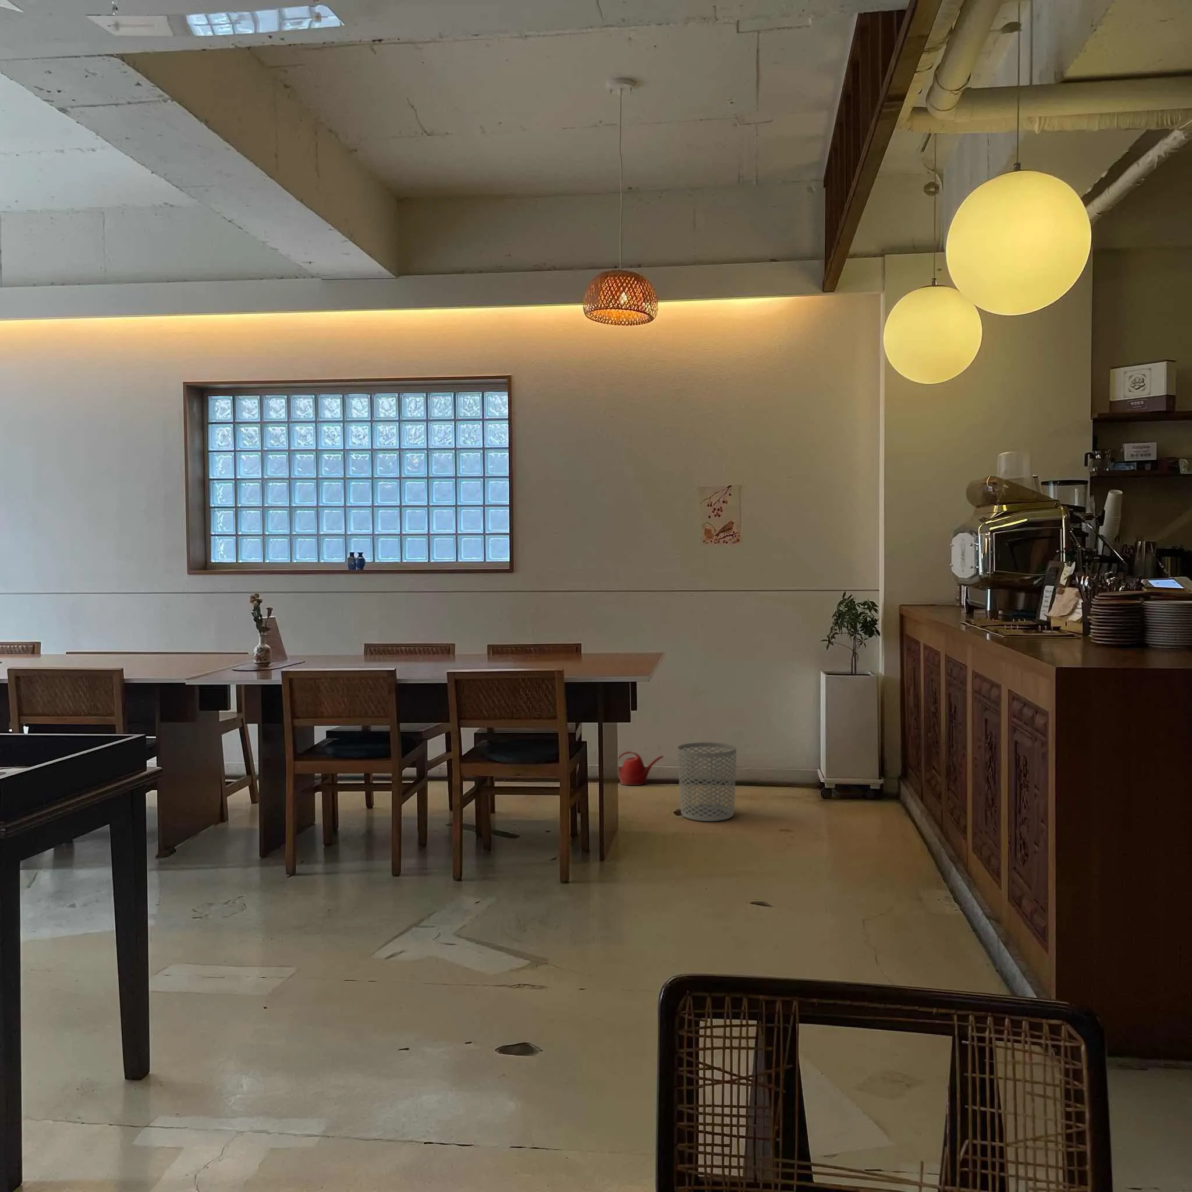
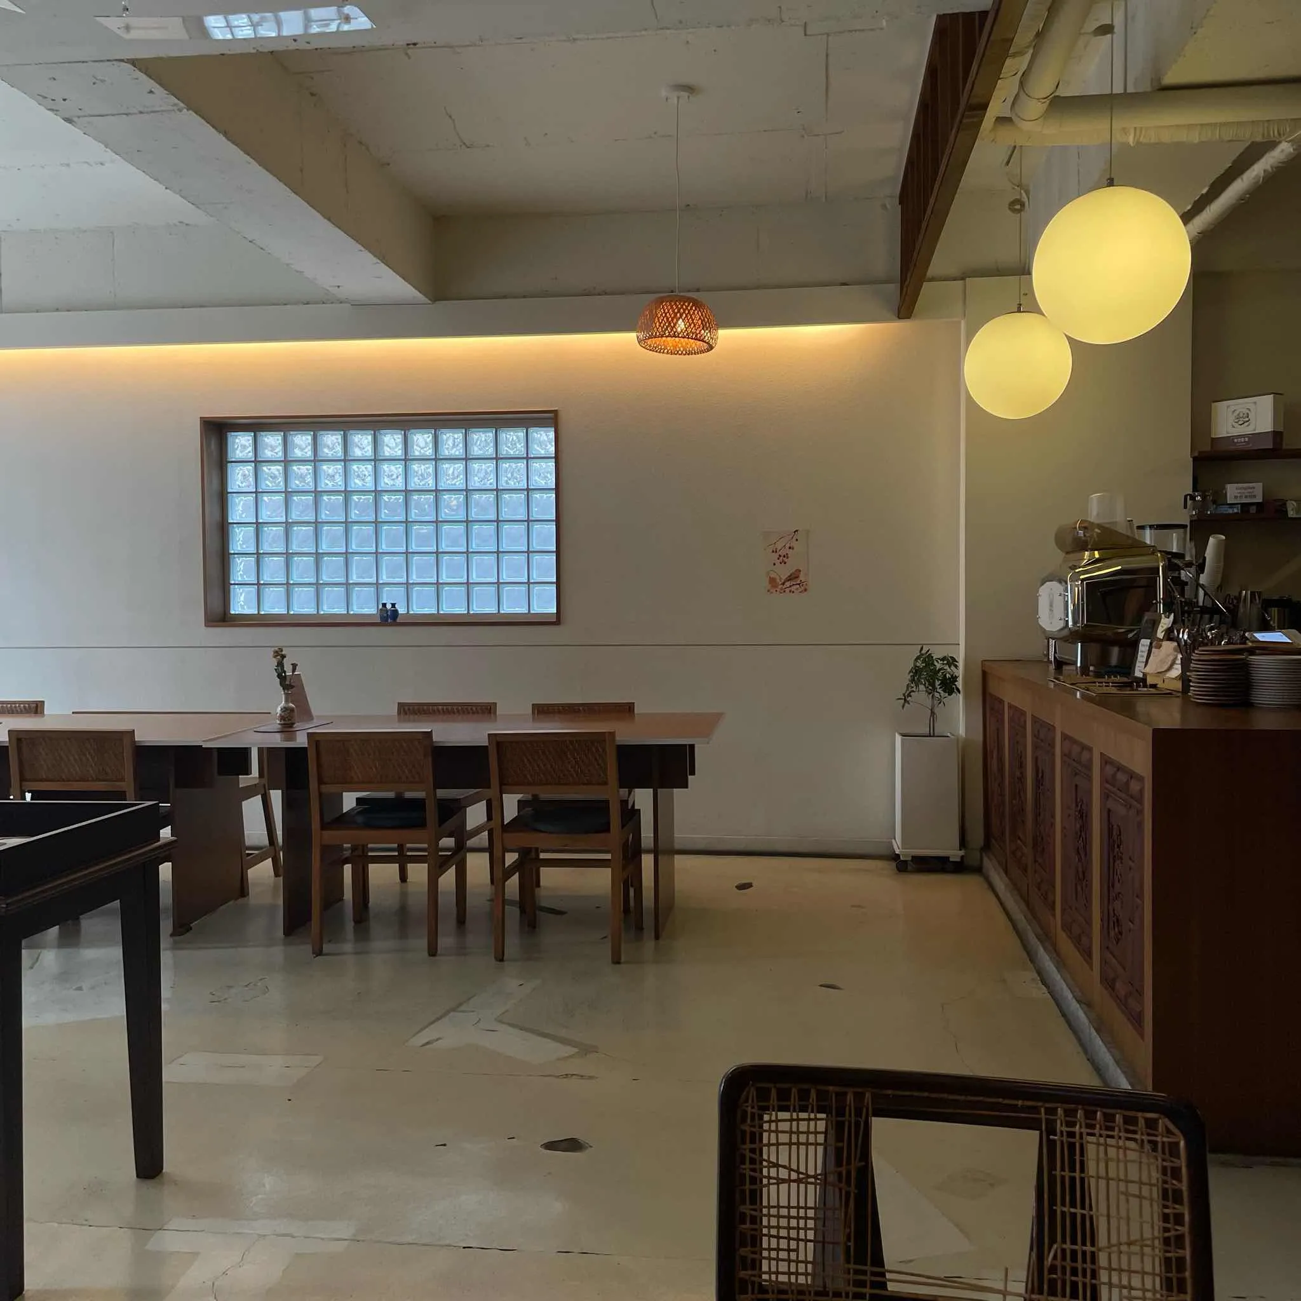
- watering can [618,751,665,786]
- waste bin [677,741,737,822]
